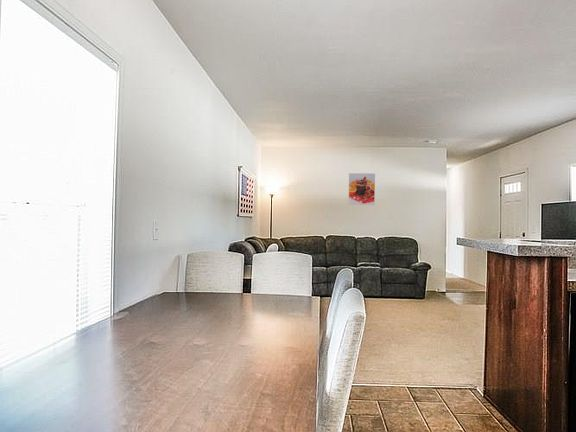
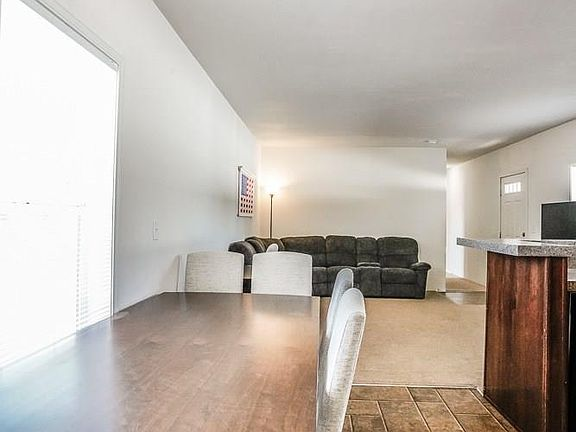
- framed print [347,172,376,206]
